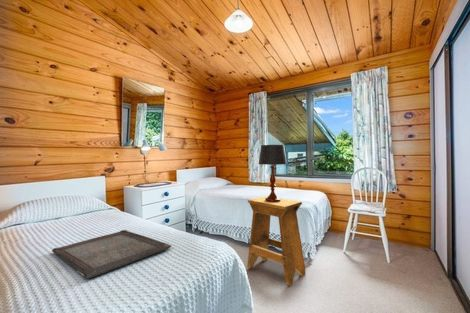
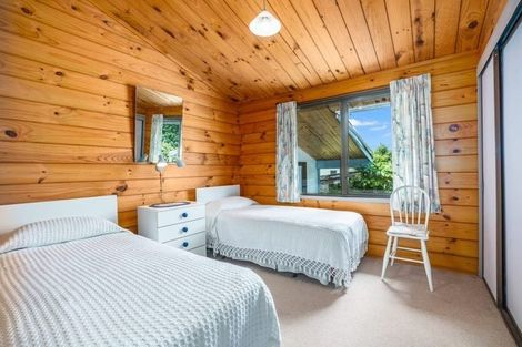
- serving tray [51,229,172,280]
- table lamp [258,144,288,202]
- stool [246,195,306,287]
